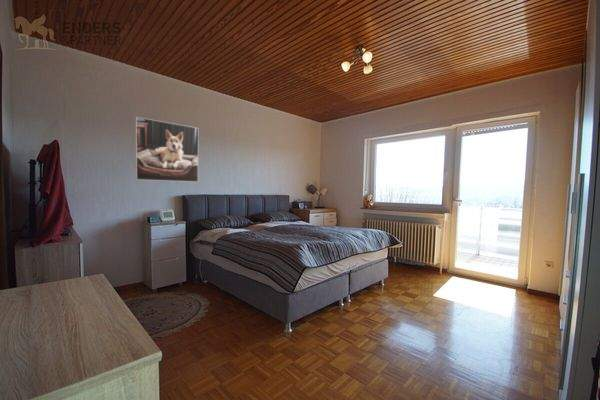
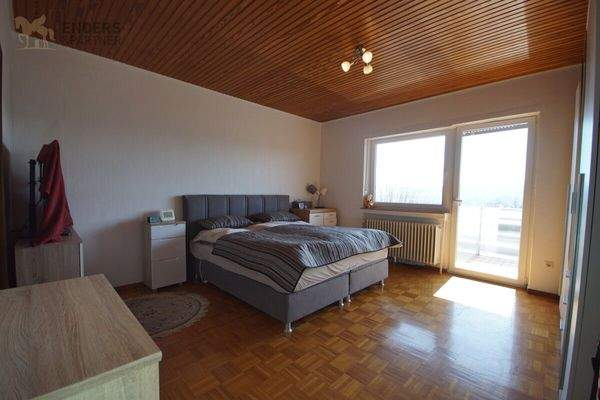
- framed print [135,116,199,183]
